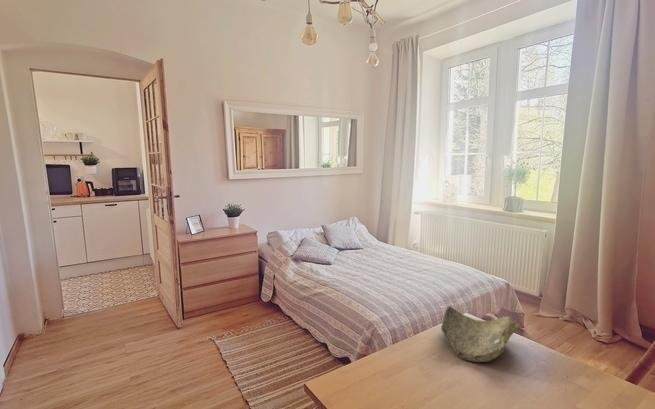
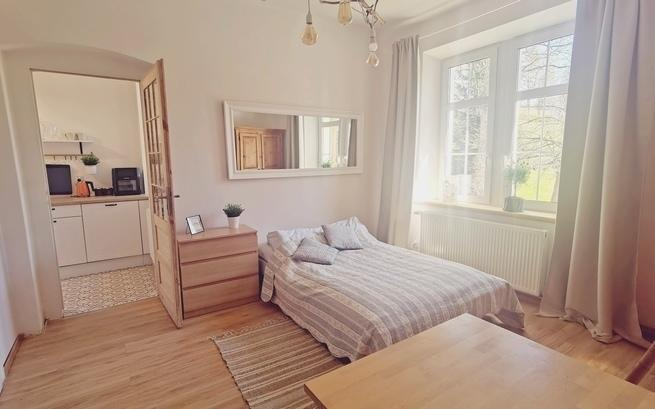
- decorative bowl [440,305,520,363]
